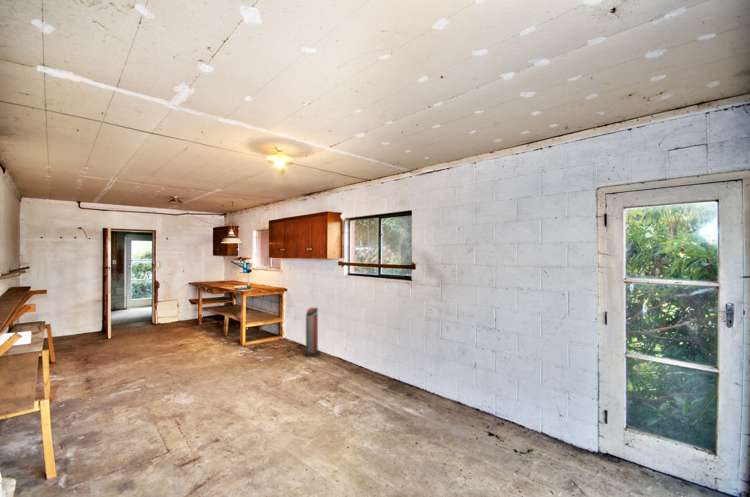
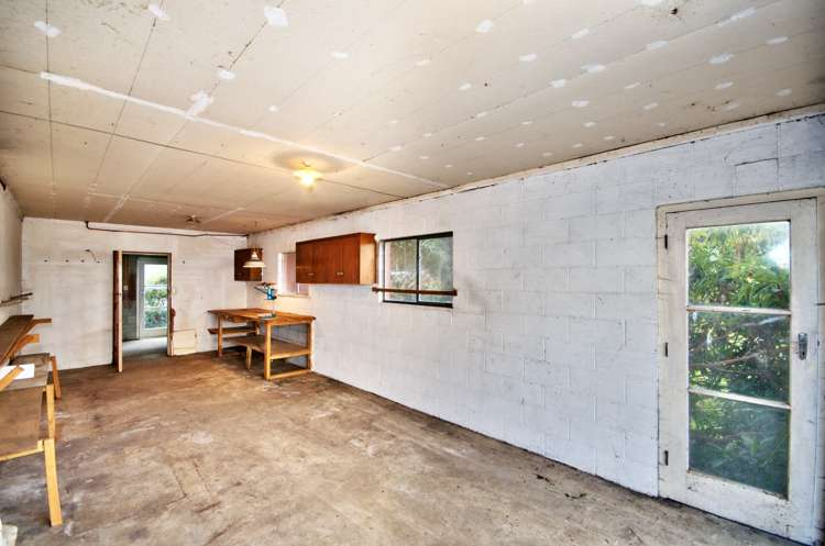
- air purifier [302,306,321,358]
